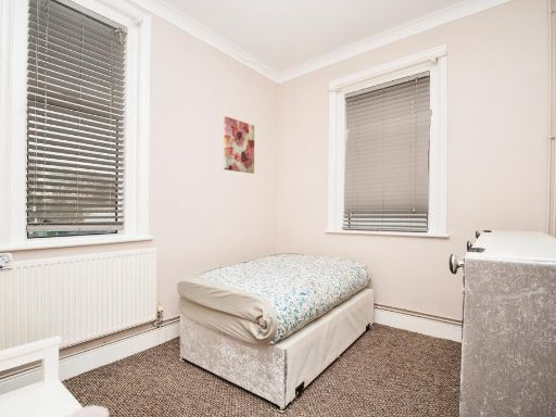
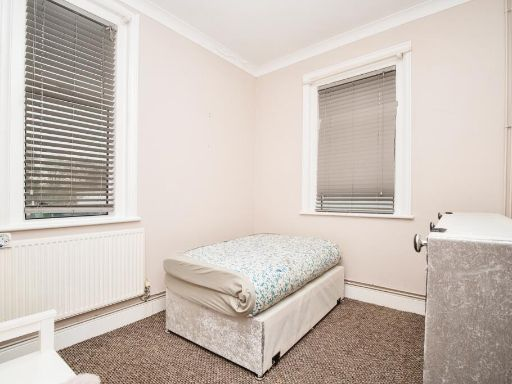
- wall art [223,115,255,175]
